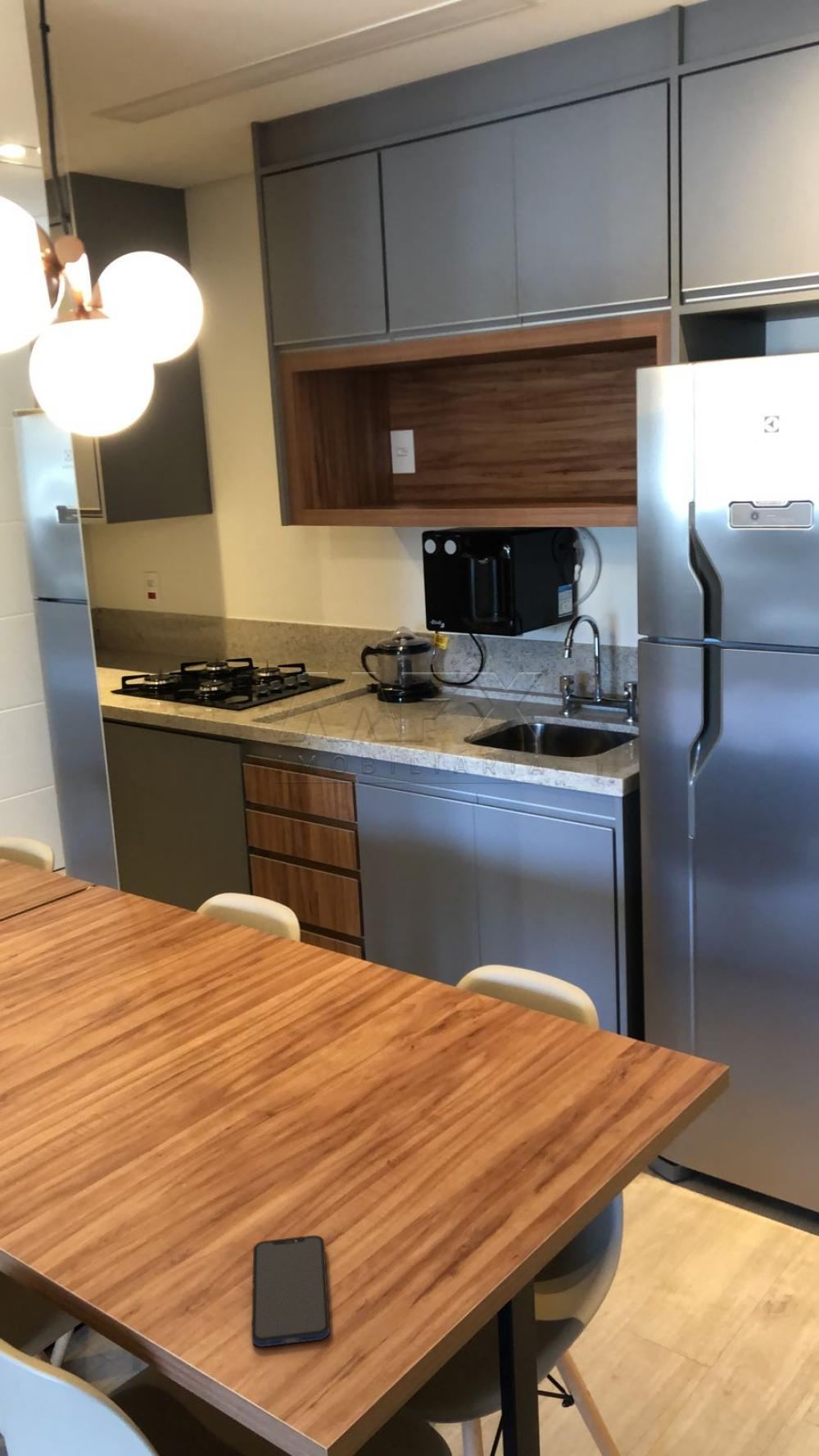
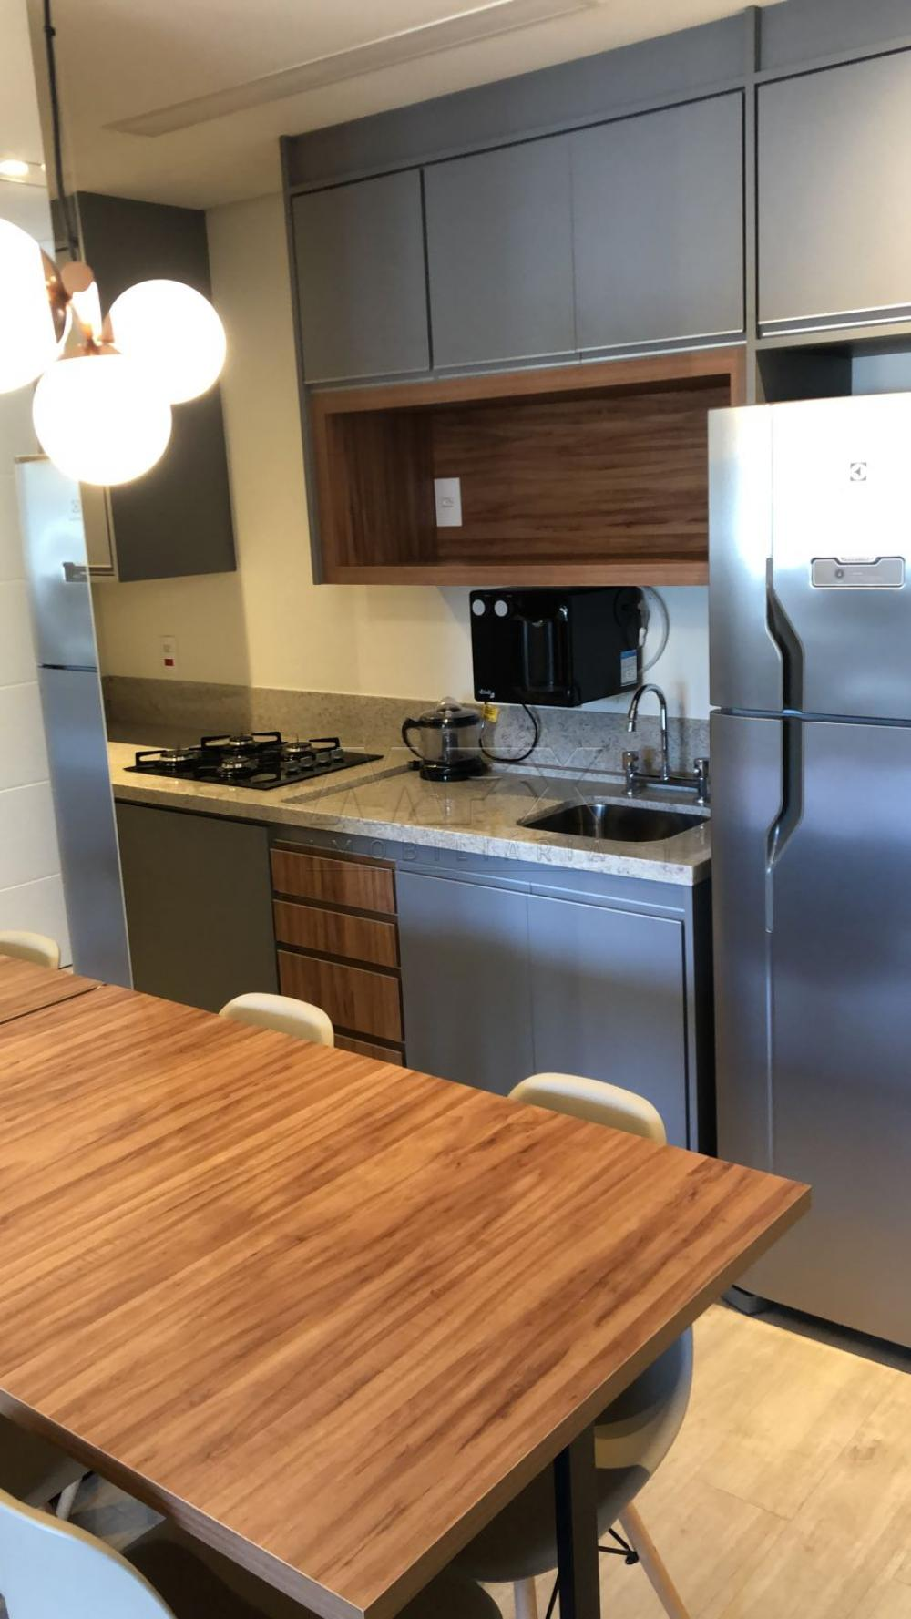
- smartphone [251,1235,331,1348]
